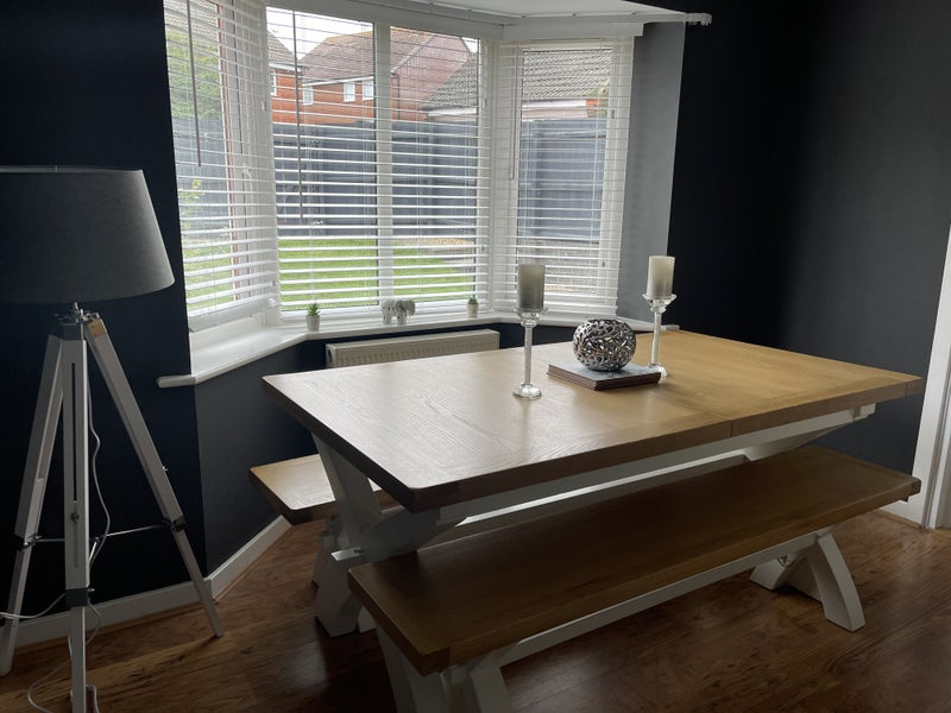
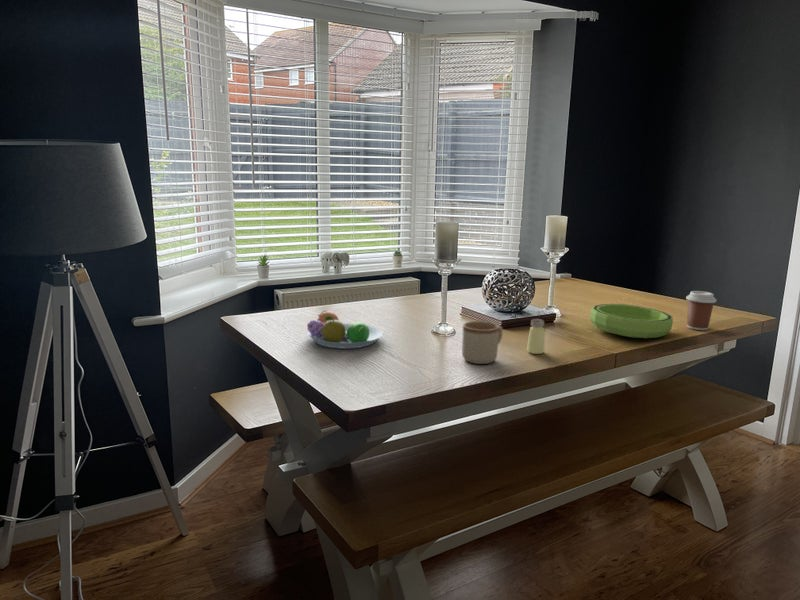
+ fruit bowl [306,309,384,350]
+ coffee cup [685,290,717,331]
+ mug [461,320,504,365]
+ bowl [589,303,674,339]
+ saltshaker [526,318,545,355]
